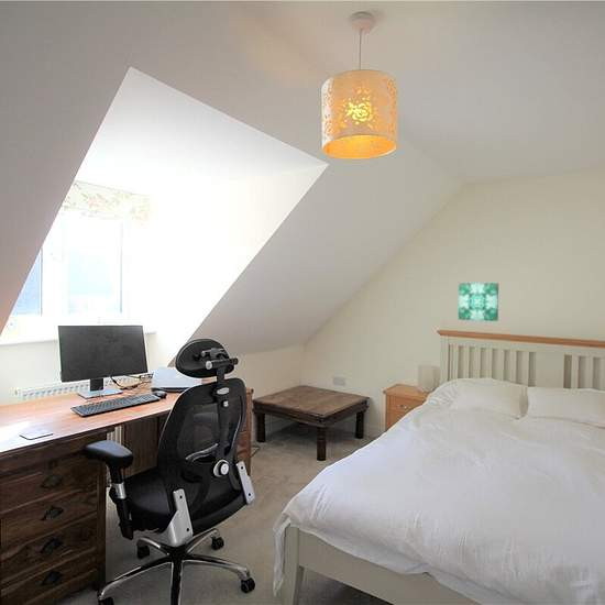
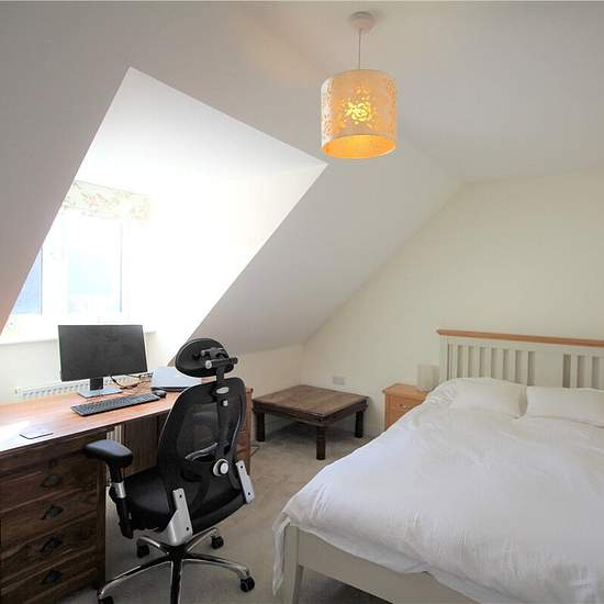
- wall art [458,282,499,322]
